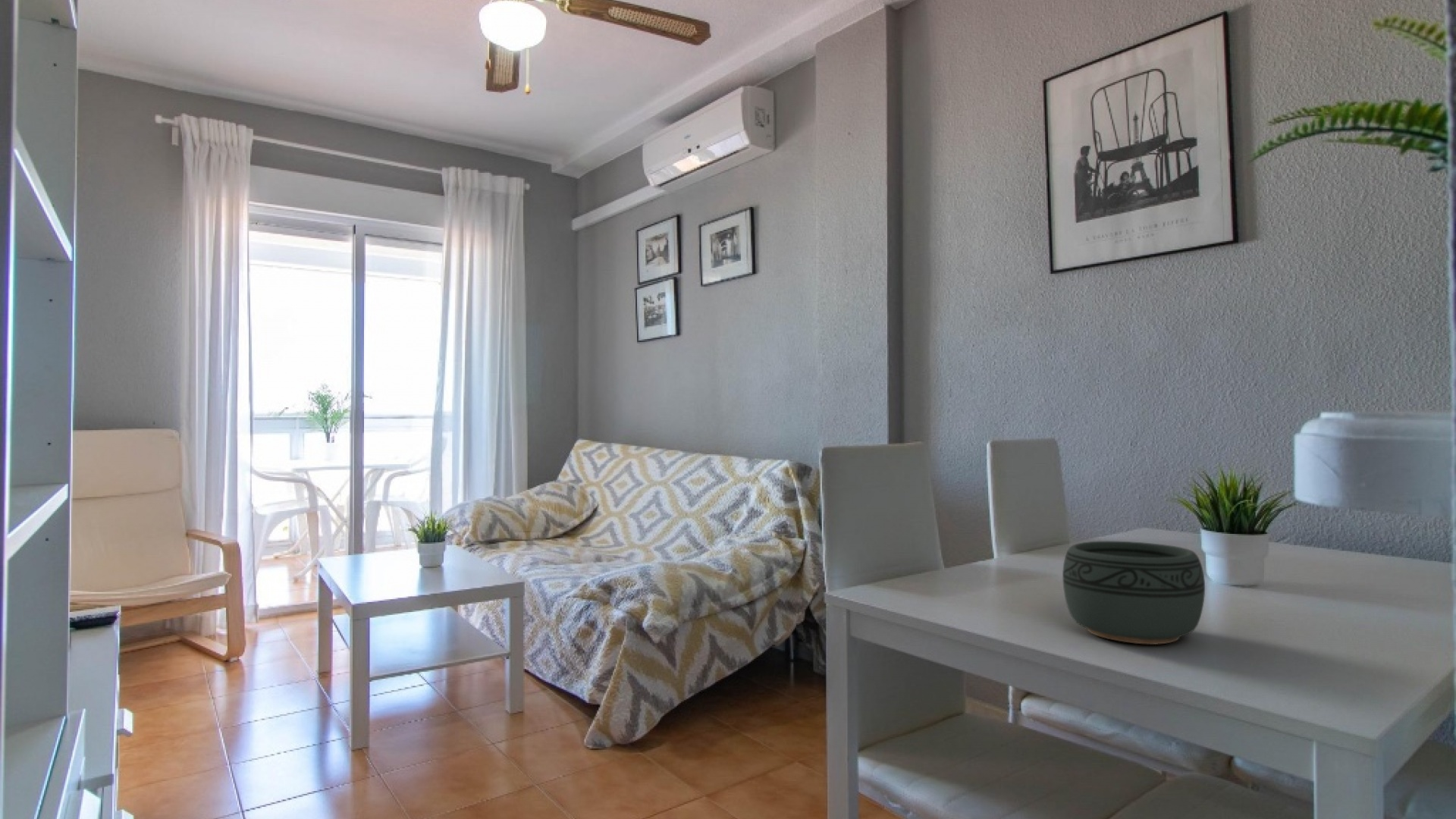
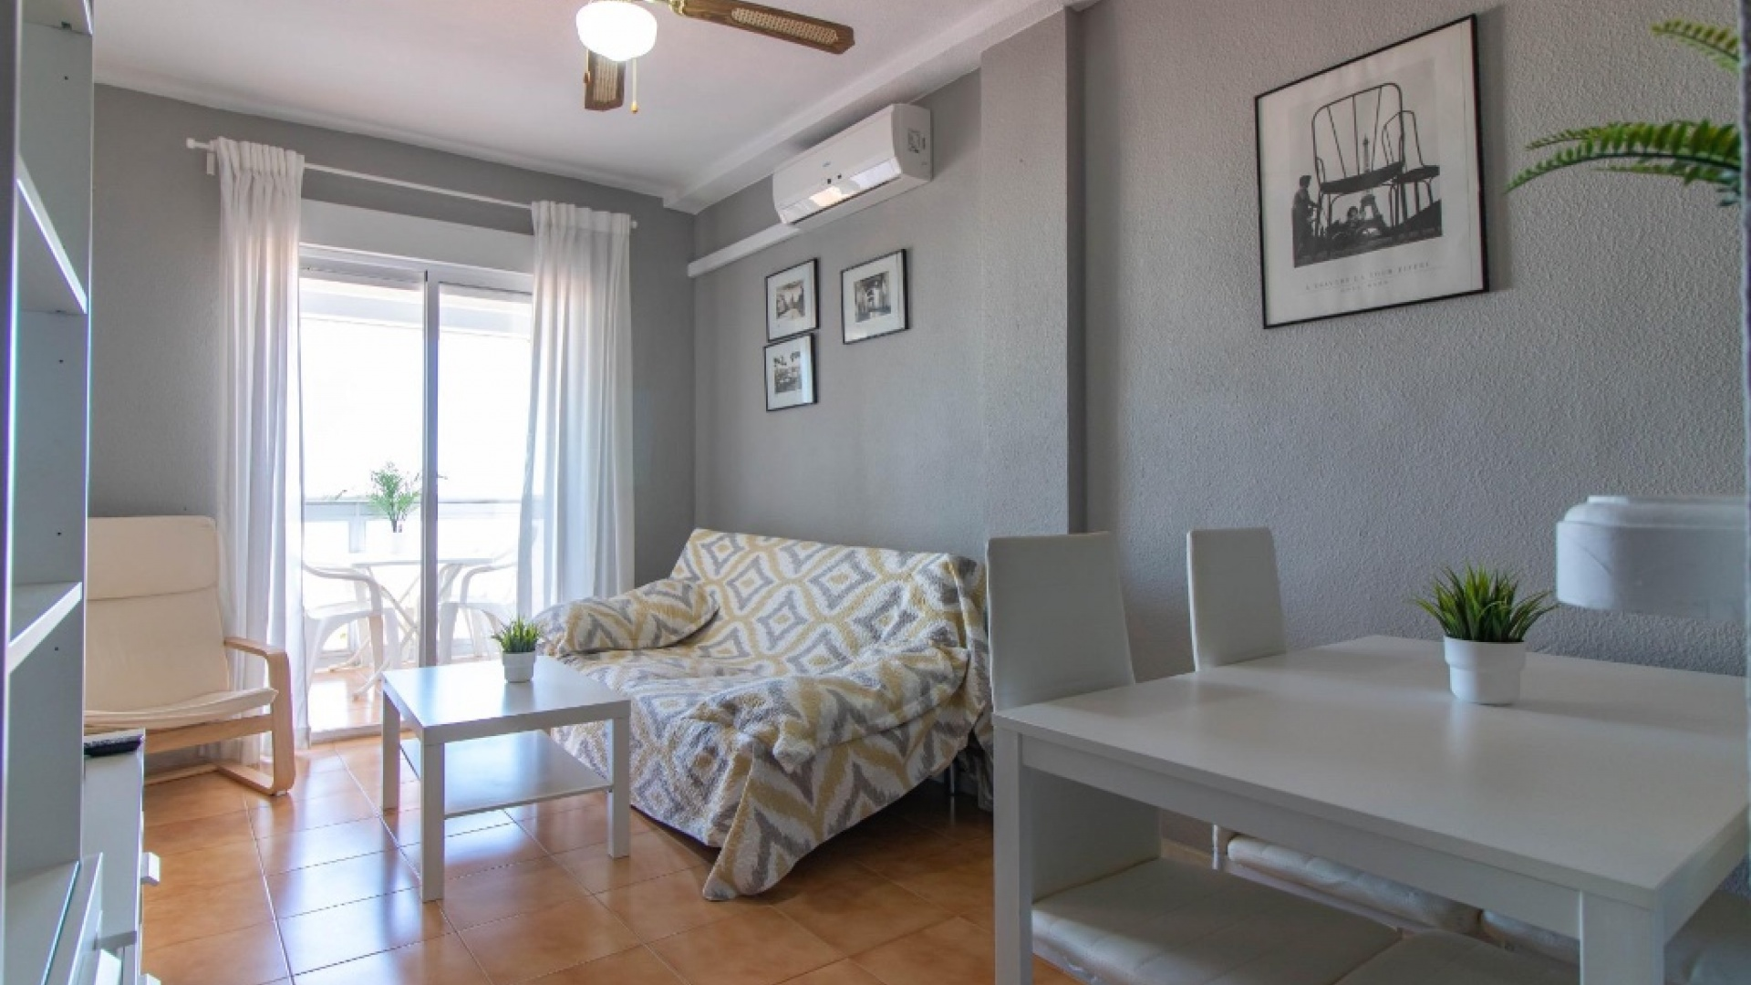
- bowl [1062,540,1206,645]
